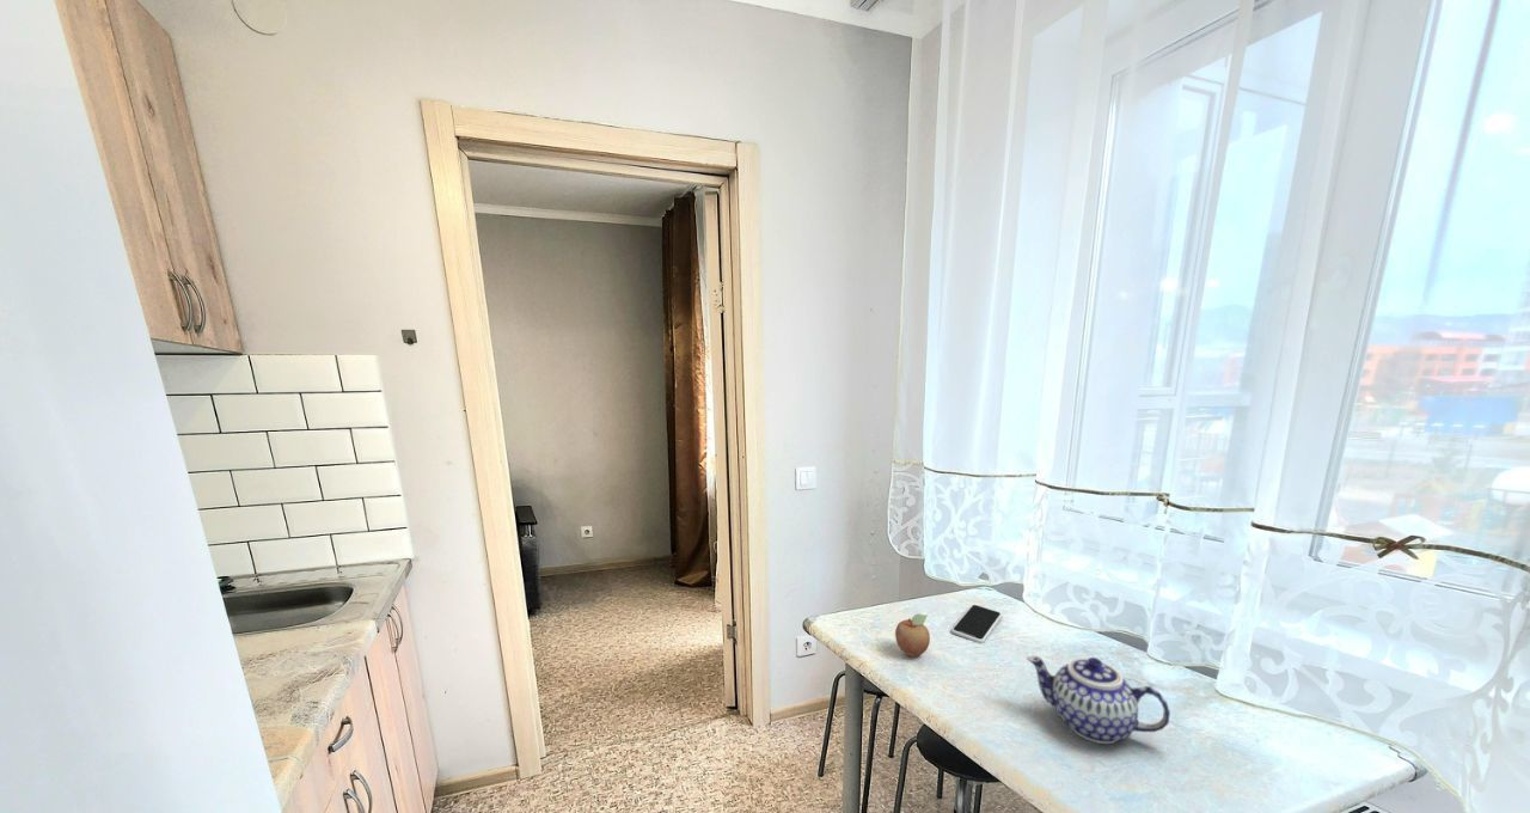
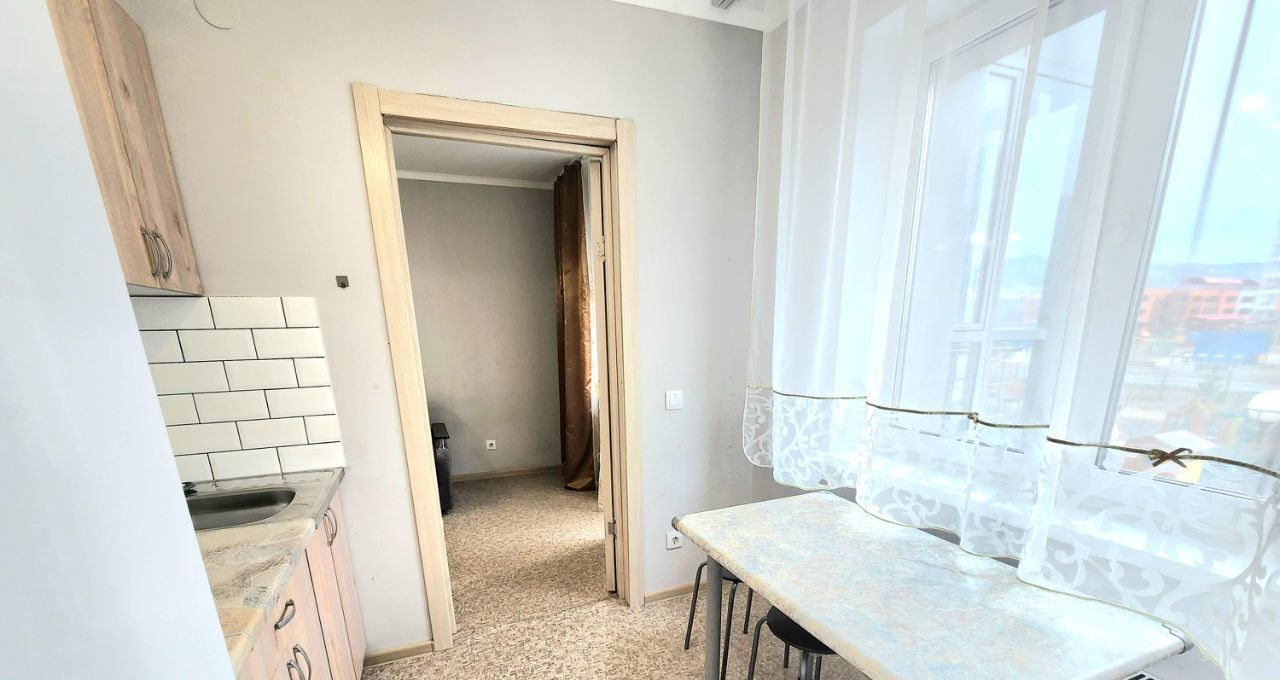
- smartphone [950,604,1003,644]
- teapot [1026,655,1171,745]
- fruit [894,612,931,658]
